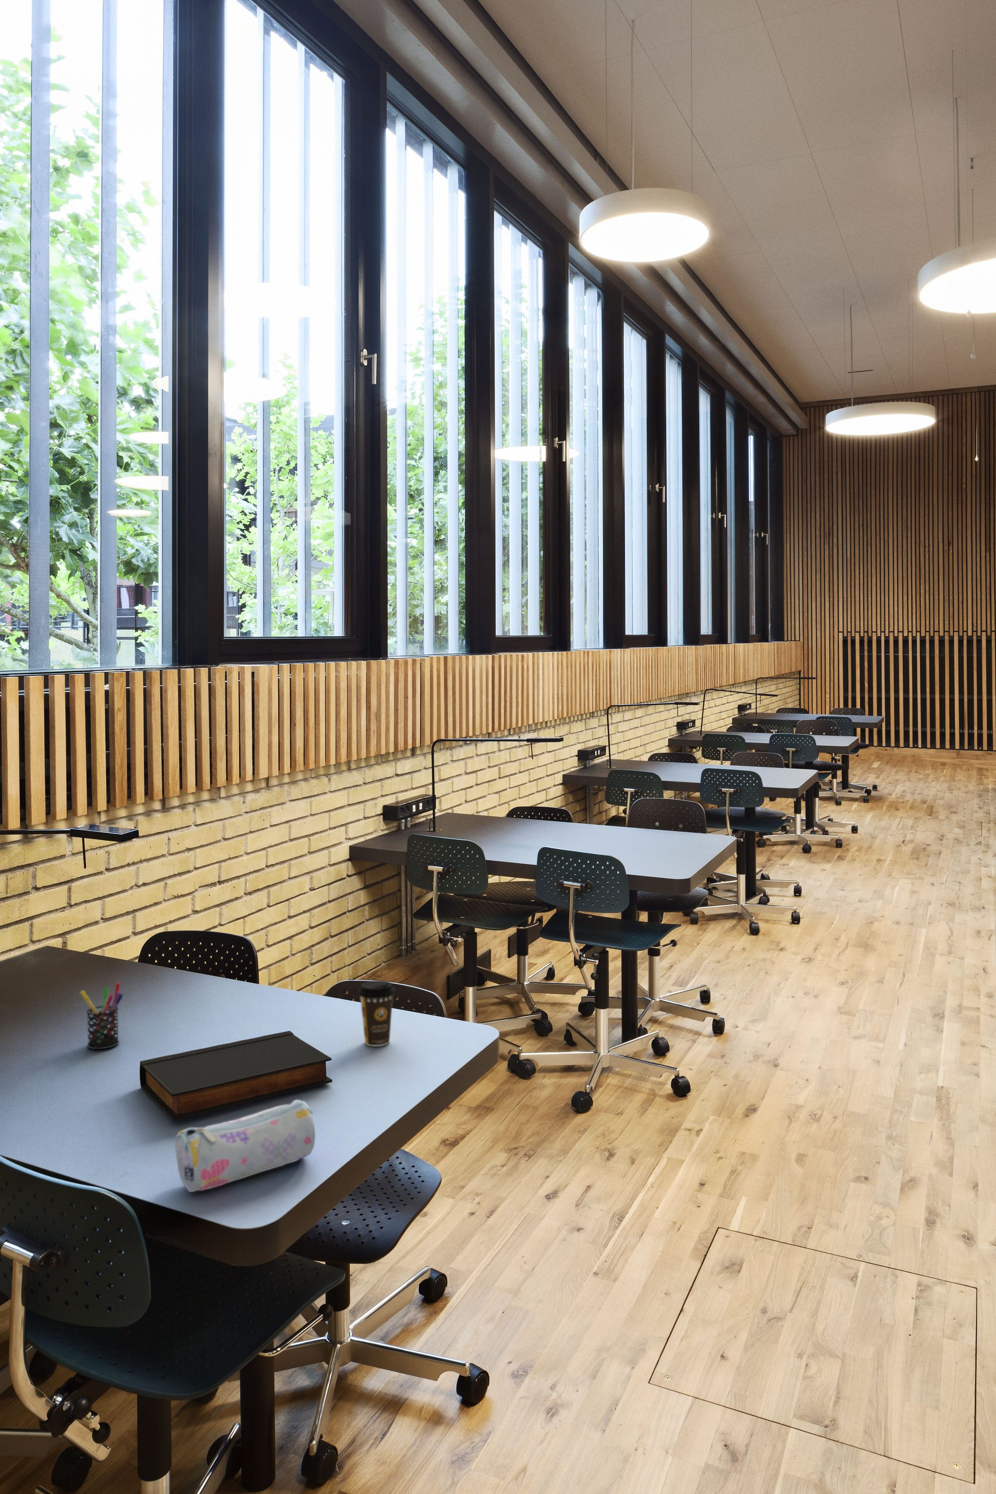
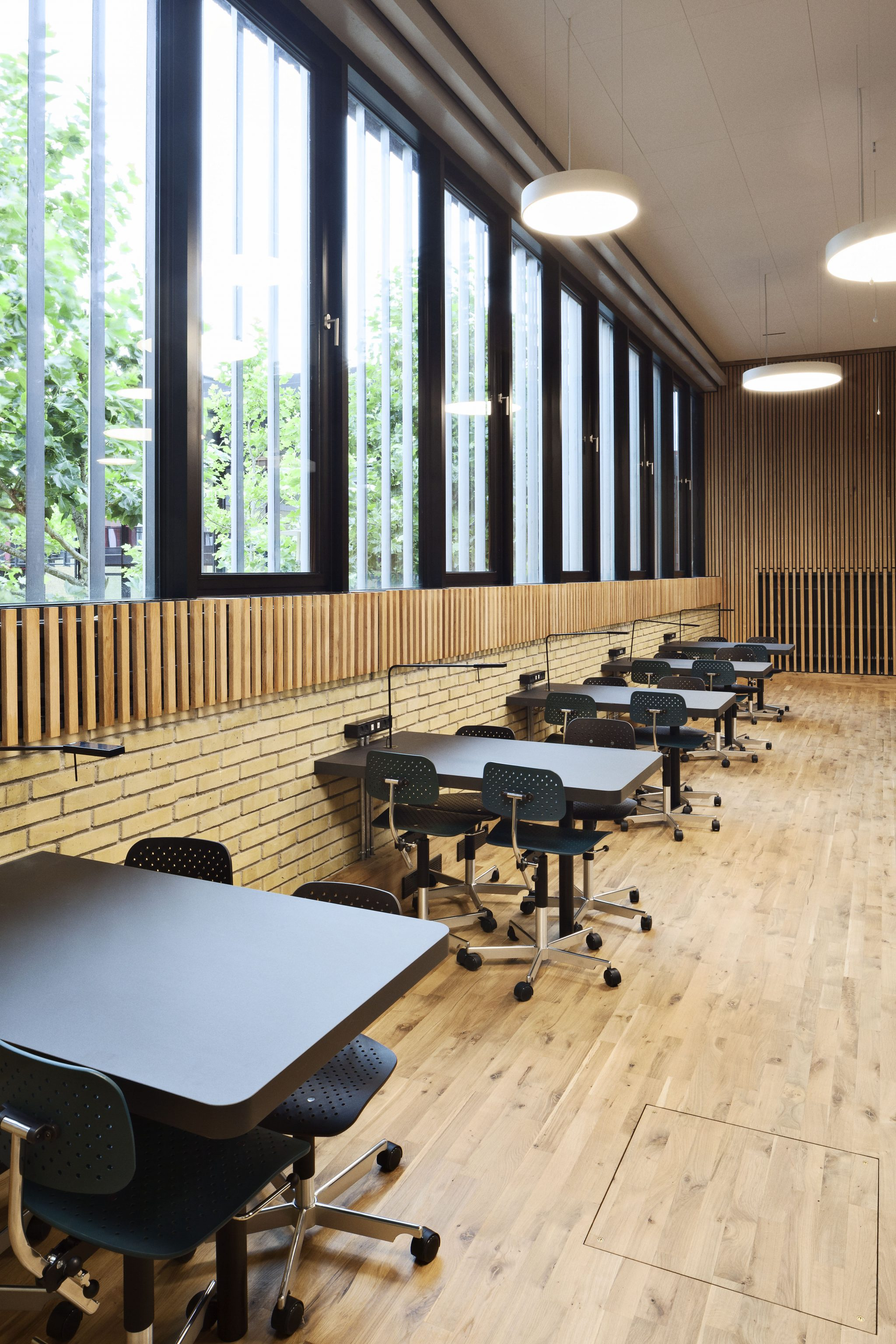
- coffee cup [357,980,396,1047]
- book [139,1030,332,1120]
- pencil case [175,1099,316,1193]
- pen holder [80,982,124,1049]
